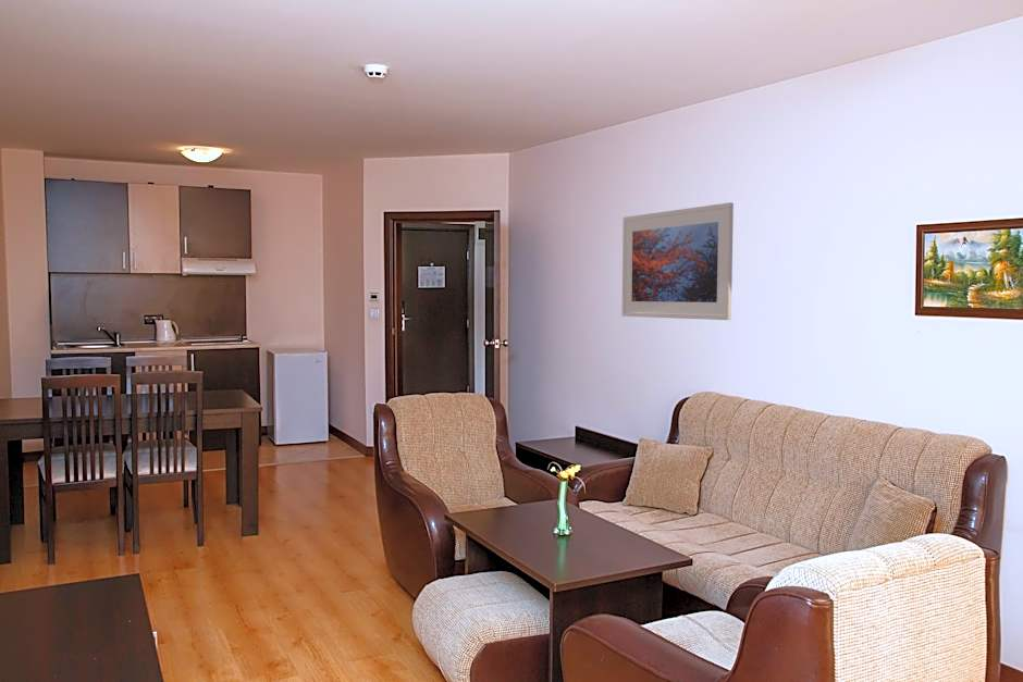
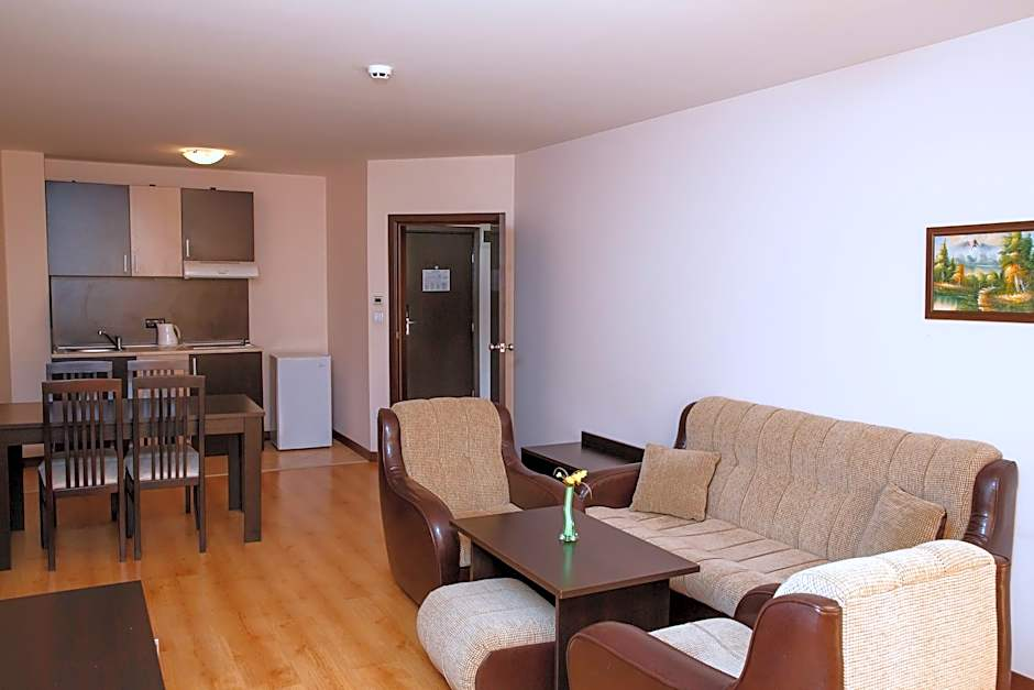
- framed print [621,201,735,321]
